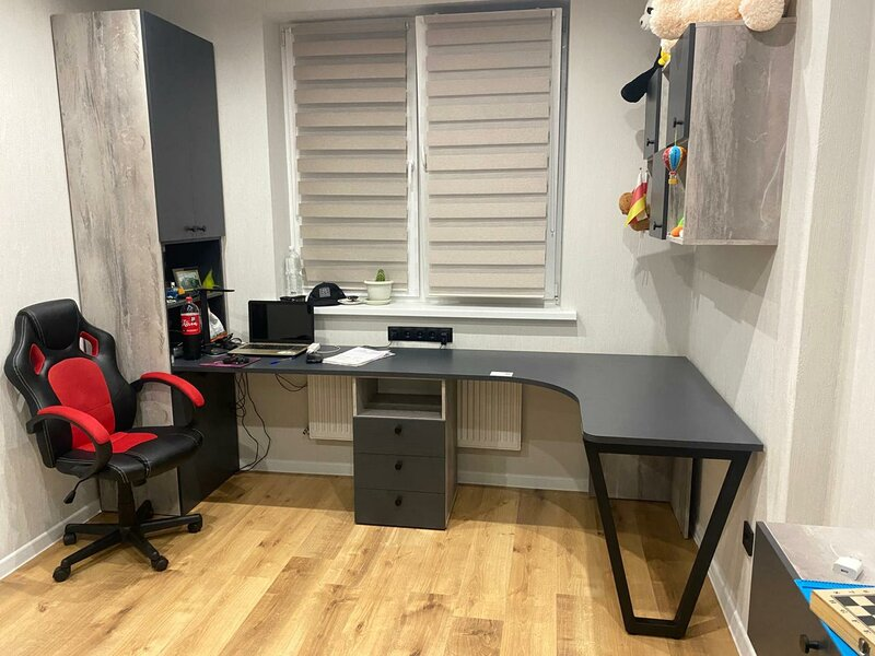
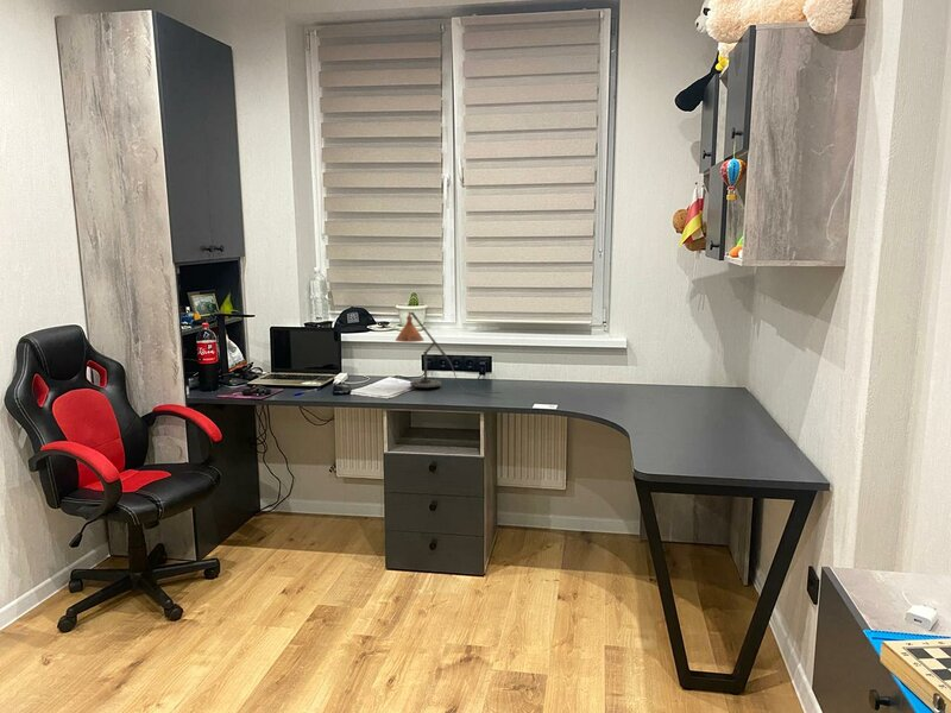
+ desk lamp [395,311,503,395]
